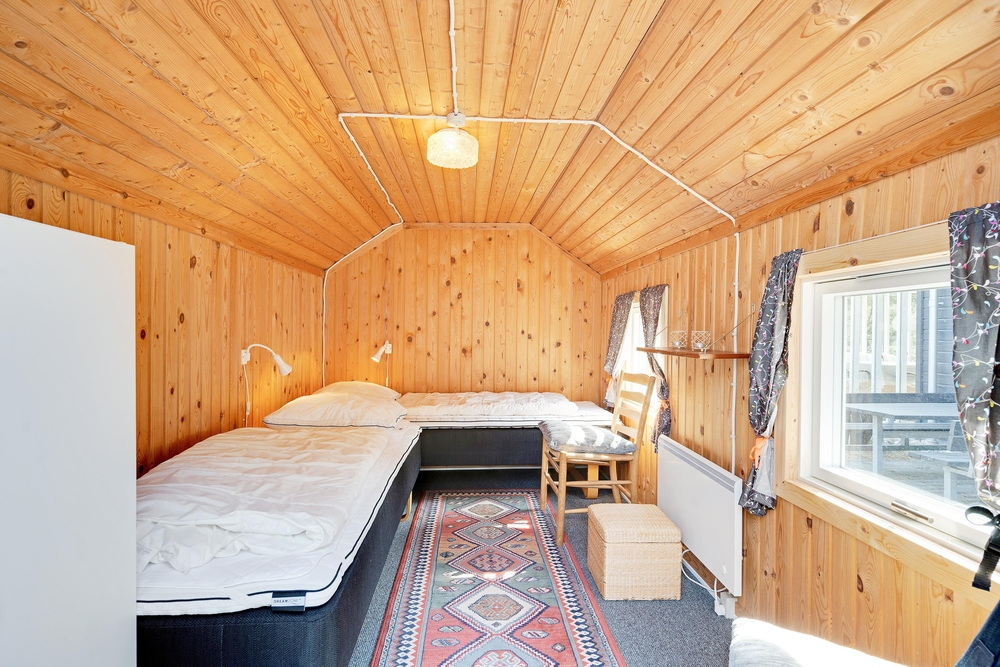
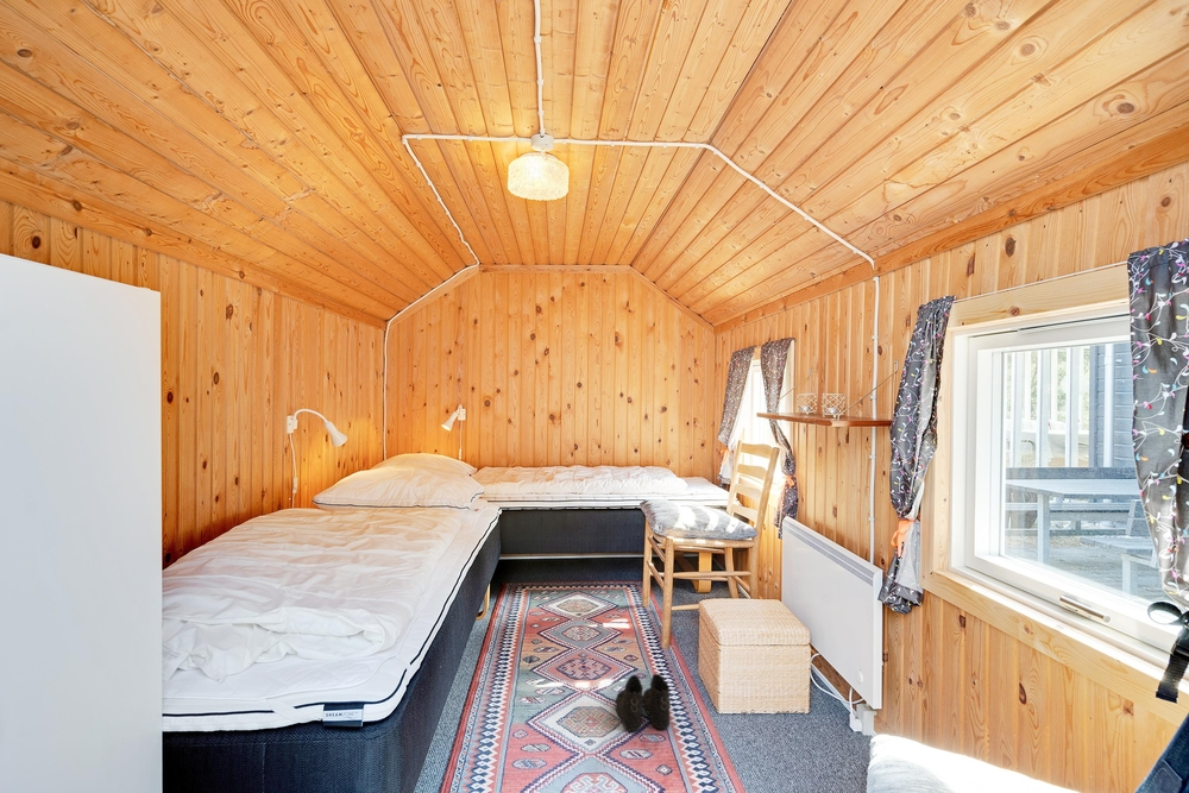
+ boots [615,673,672,732]
